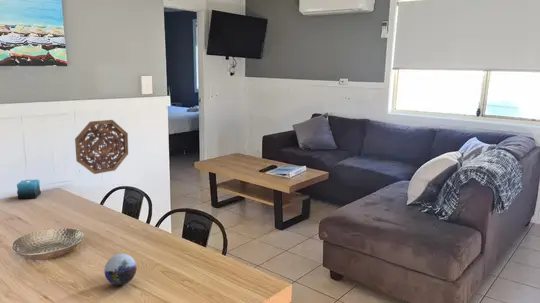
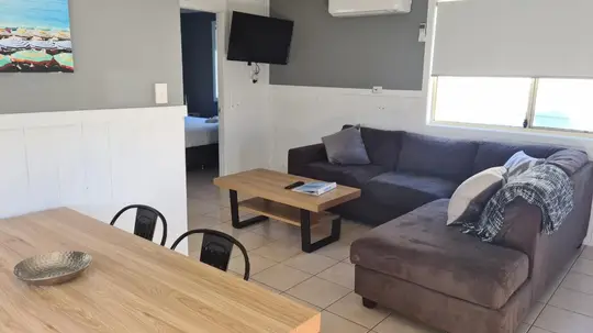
- decorative platter [74,119,129,175]
- decorative orb [103,253,138,286]
- candle [16,176,42,200]
